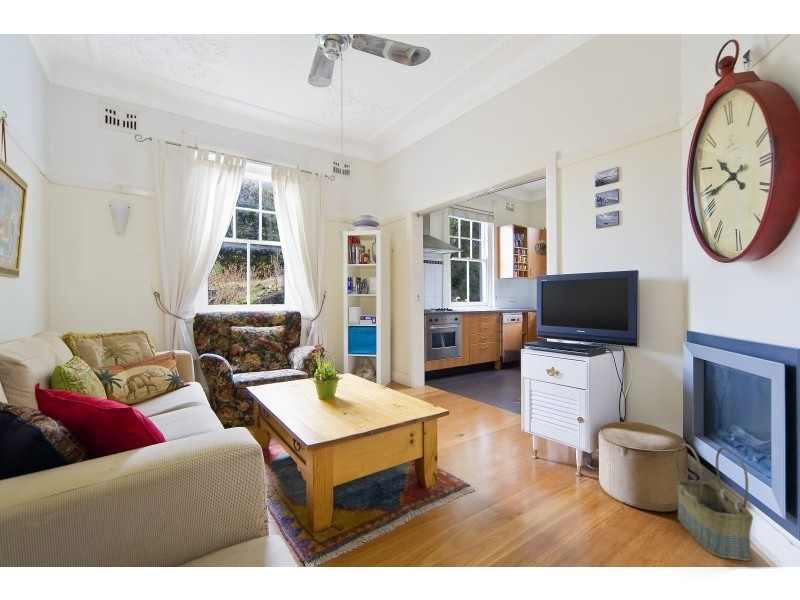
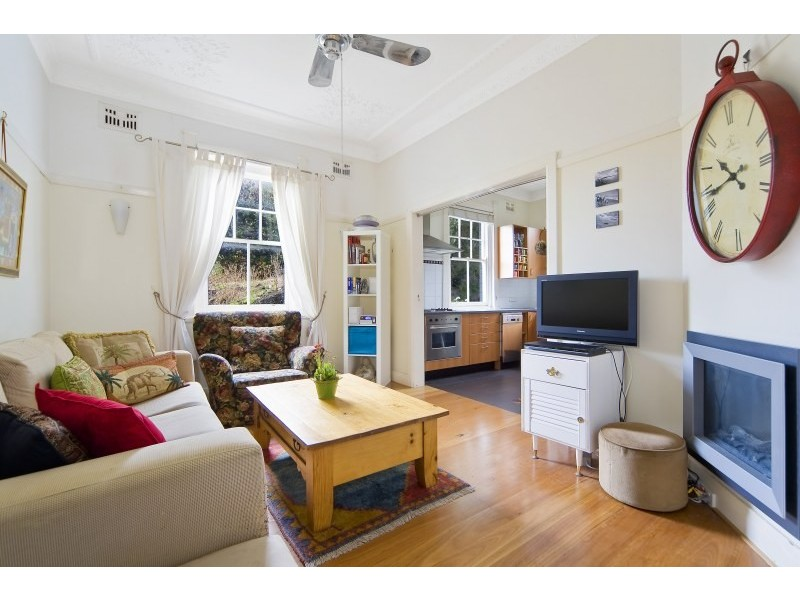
- basket [675,443,754,562]
